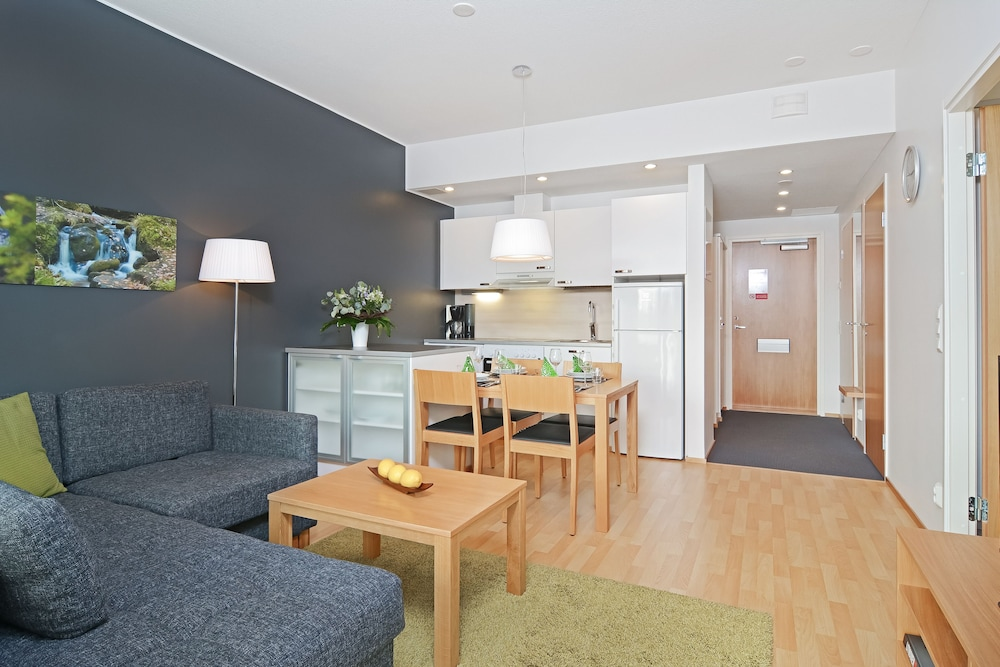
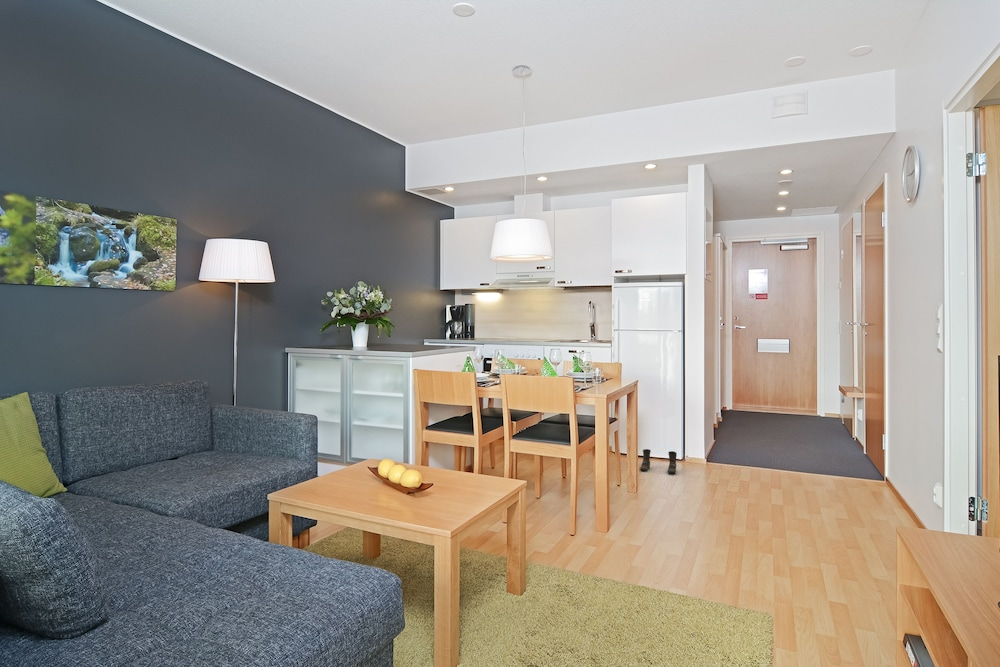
+ boots [639,448,678,475]
